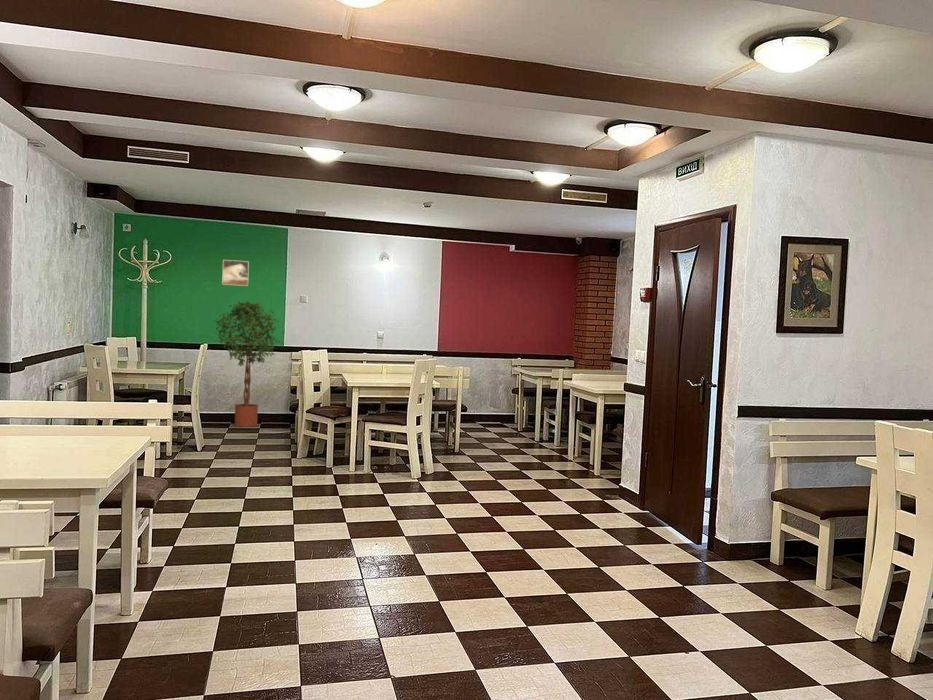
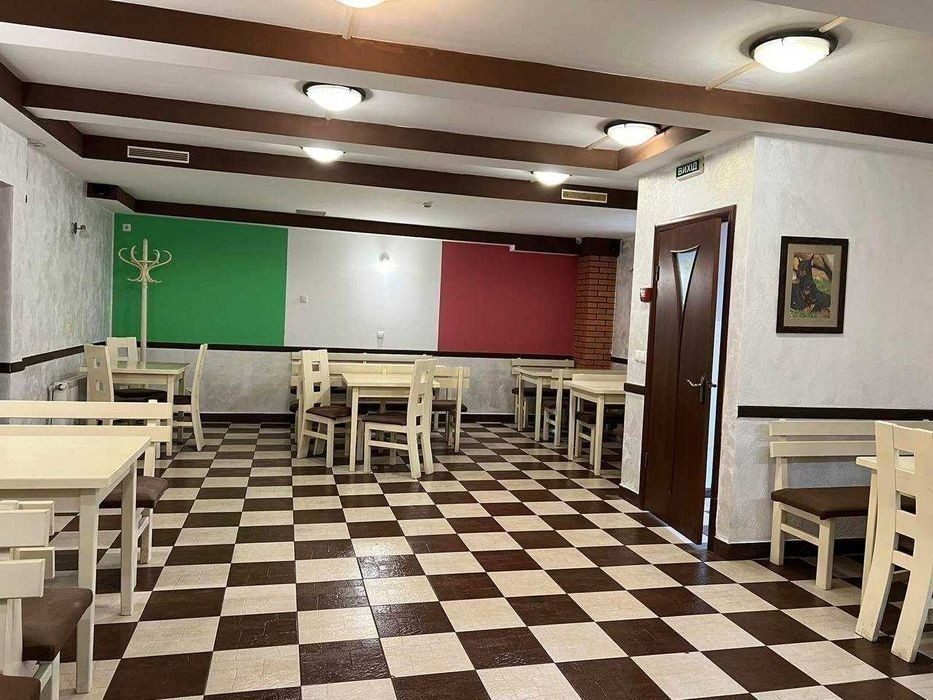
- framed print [221,259,250,287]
- potted tree [213,299,281,428]
